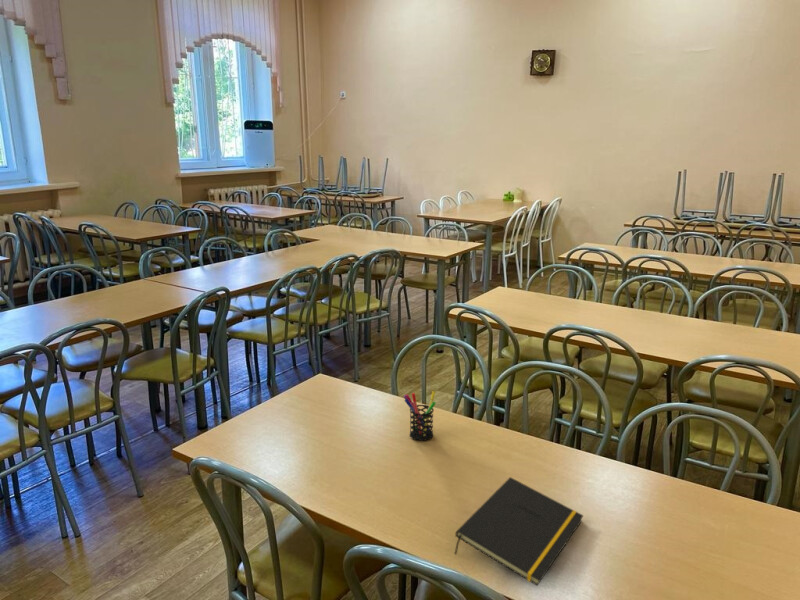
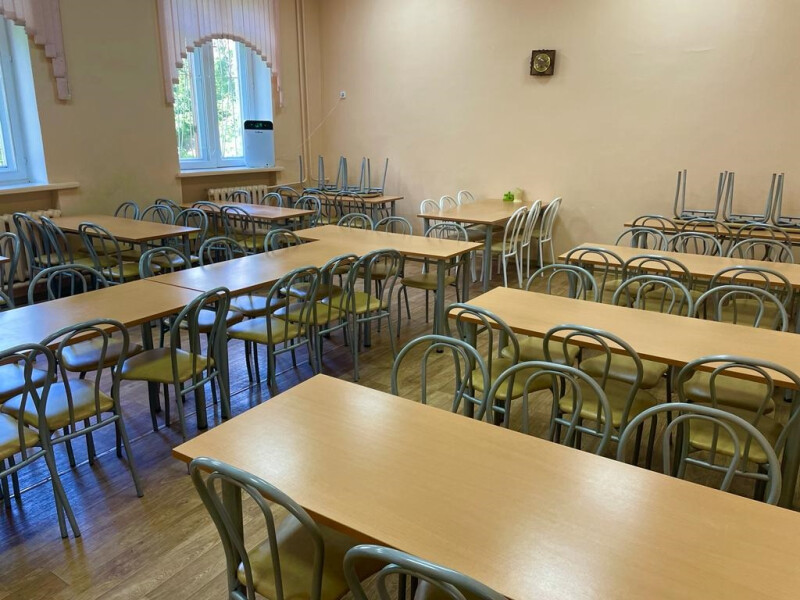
- notepad [453,476,584,587]
- pen holder [402,390,437,442]
